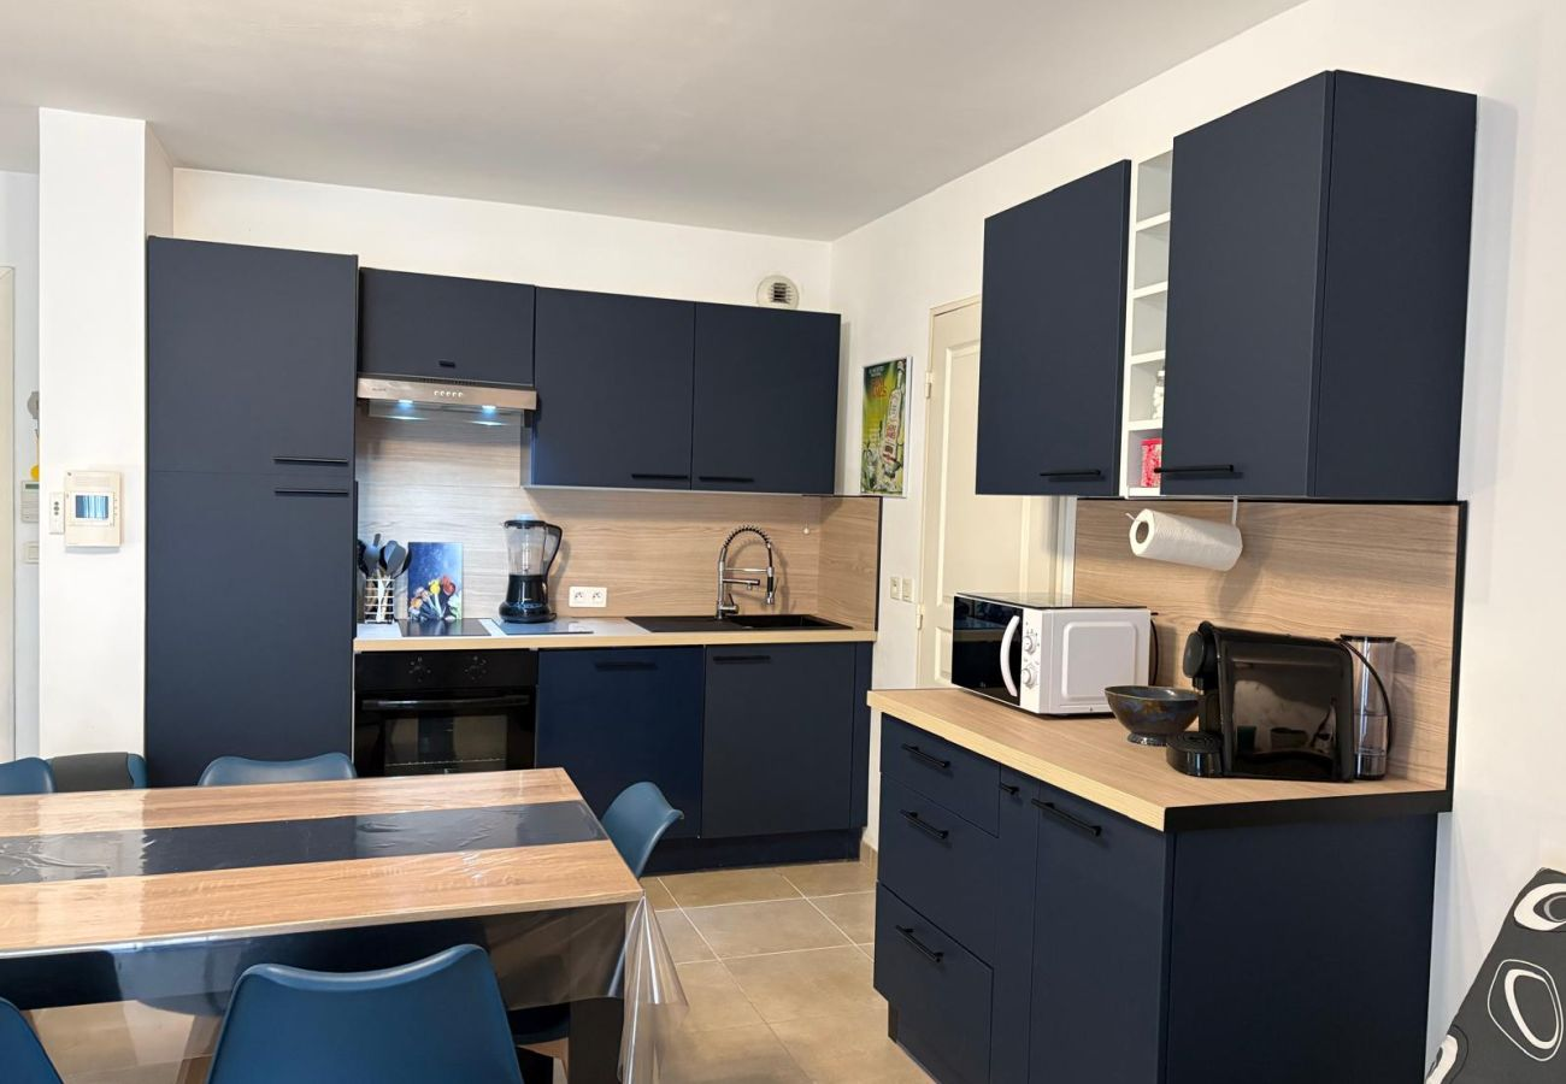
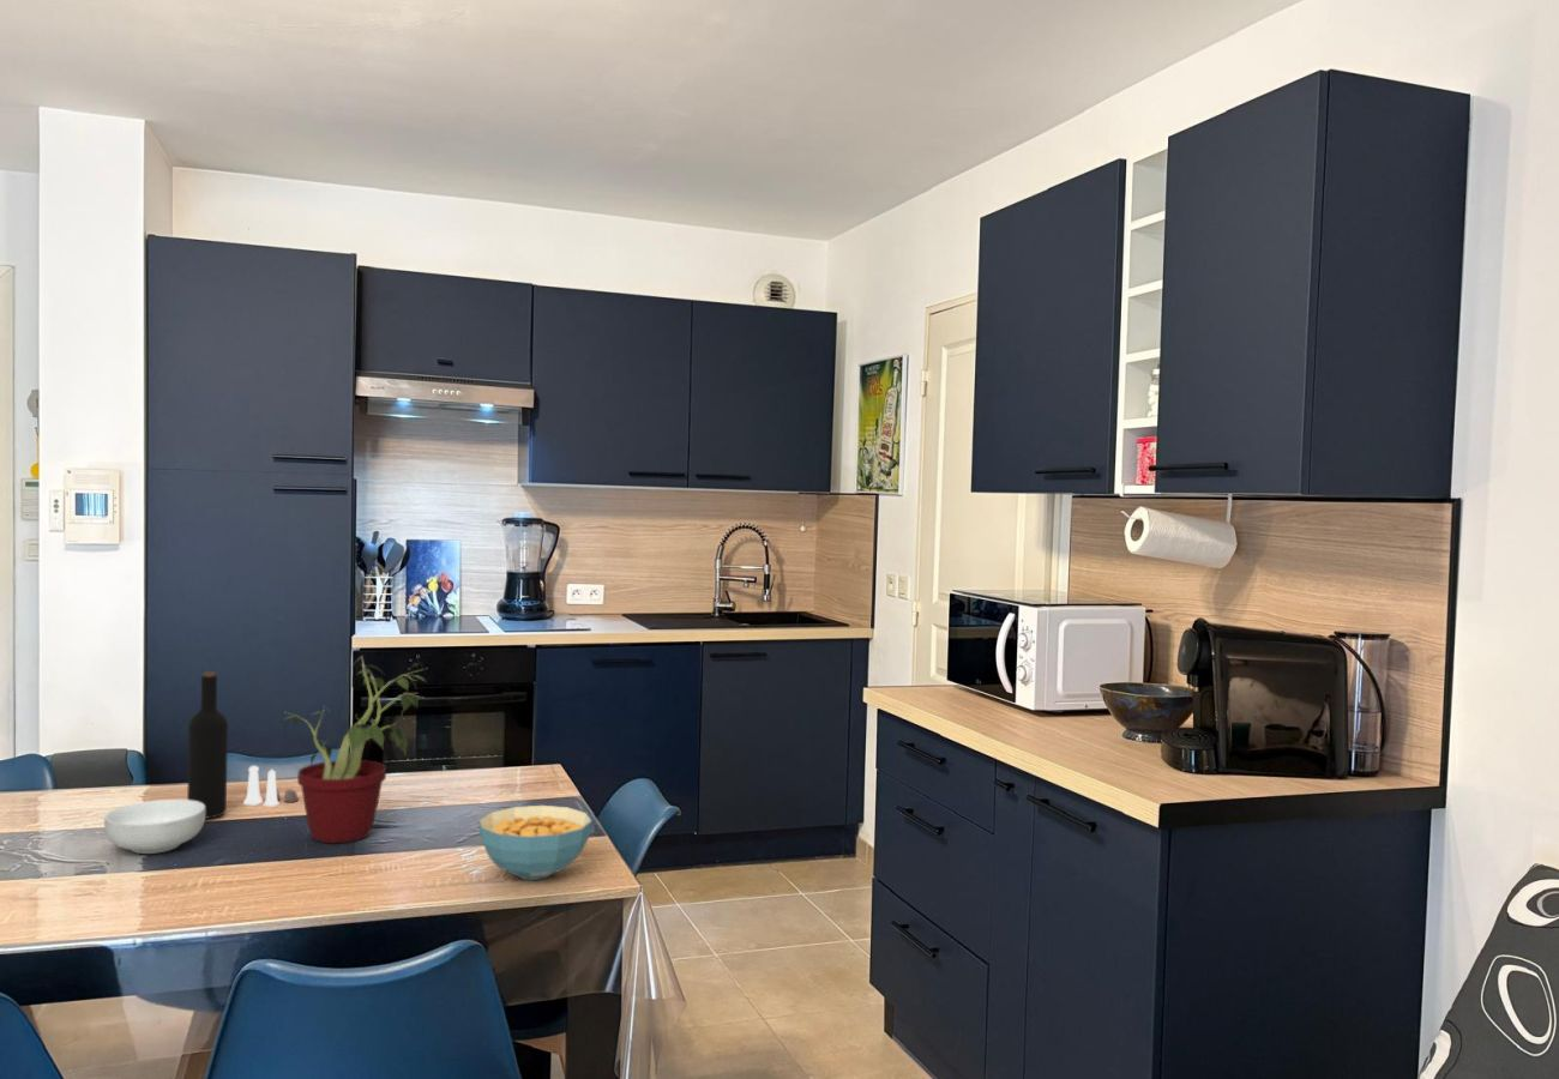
+ wine bottle [186,670,229,820]
+ salt and pepper shaker set [242,765,300,808]
+ potted plant [279,655,428,844]
+ cereal bowl [103,798,206,855]
+ cereal bowl [477,804,594,881]
